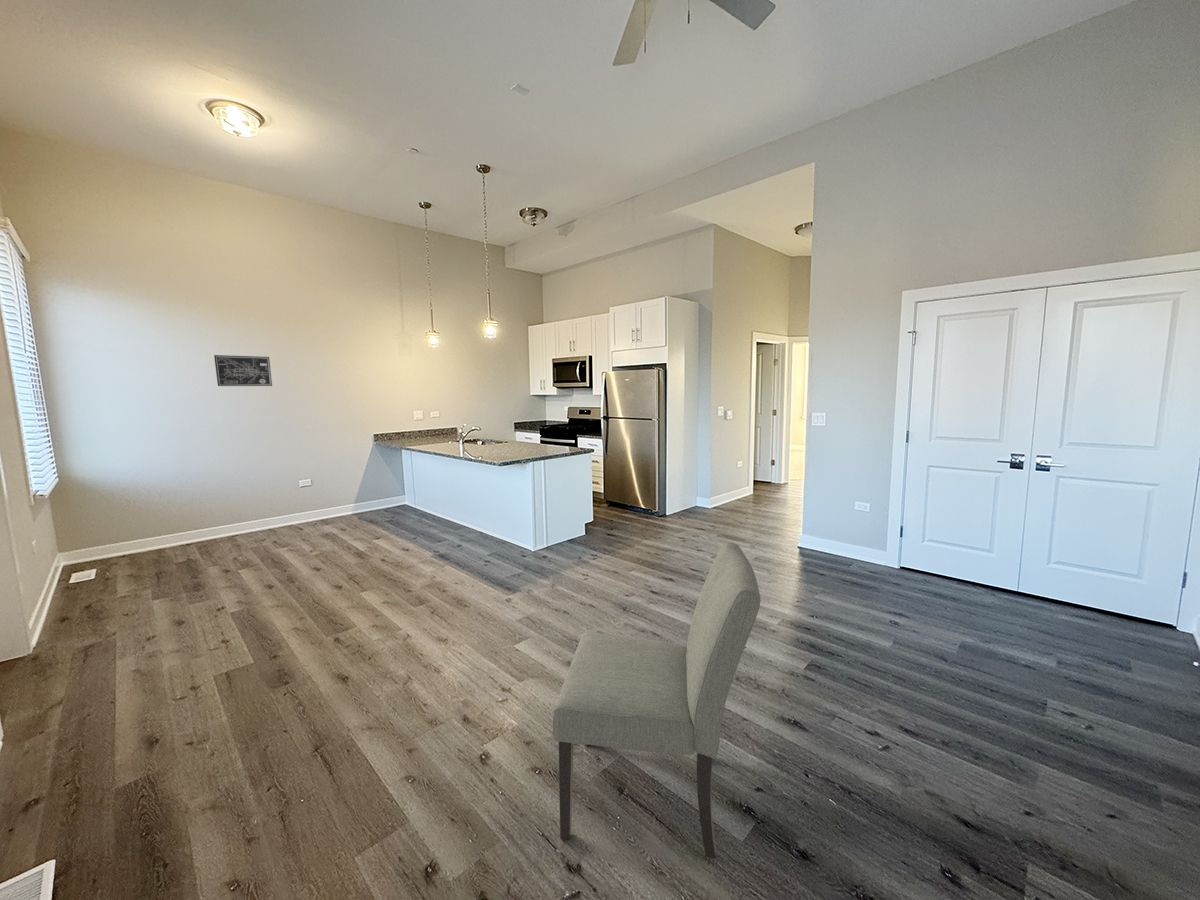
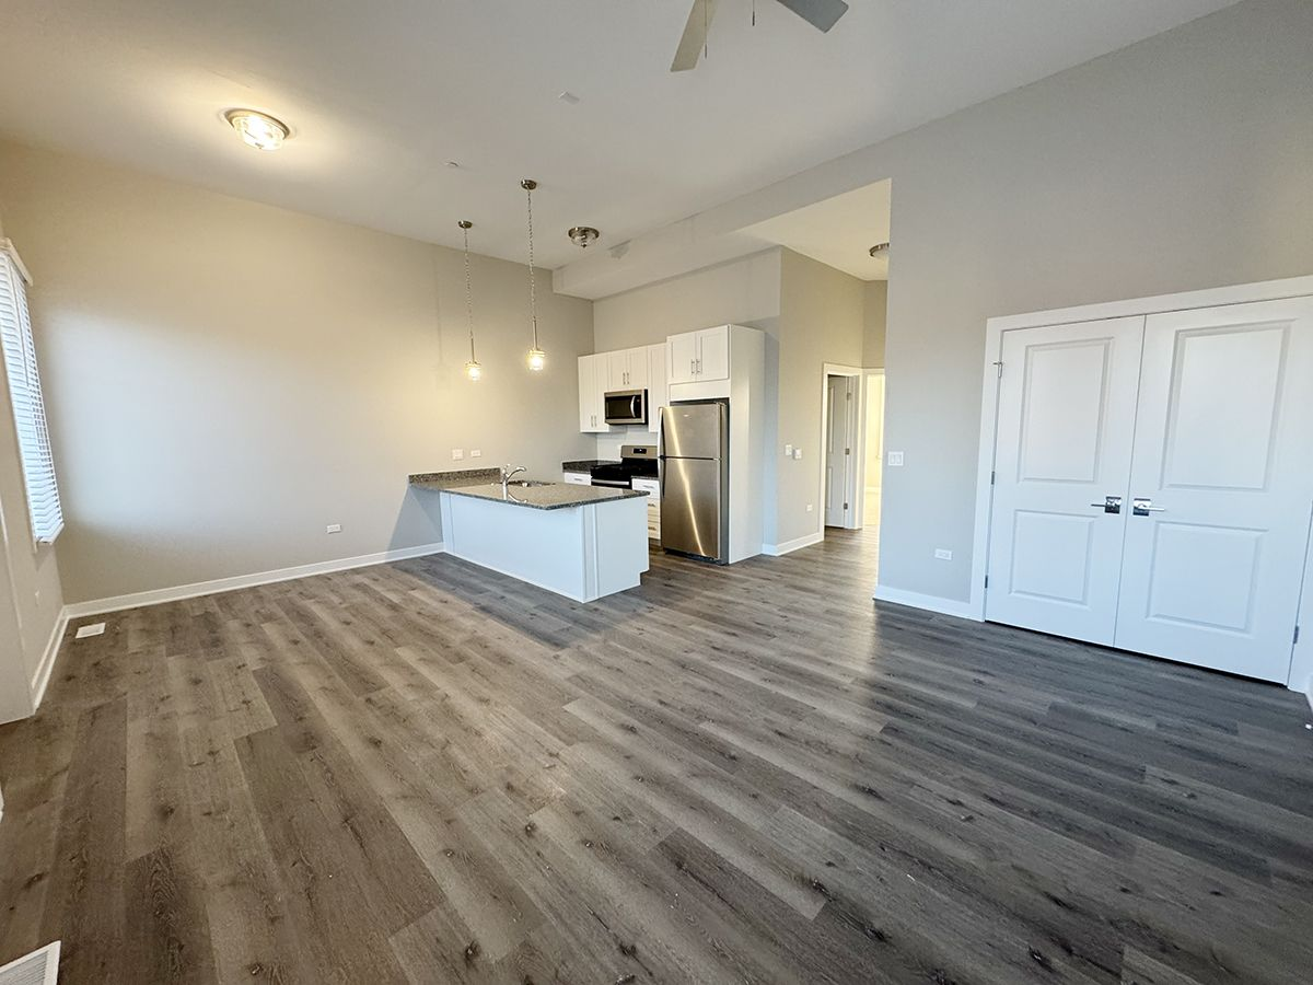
- wall art [213,354,273,387]
- chair [552,541,761,860]
